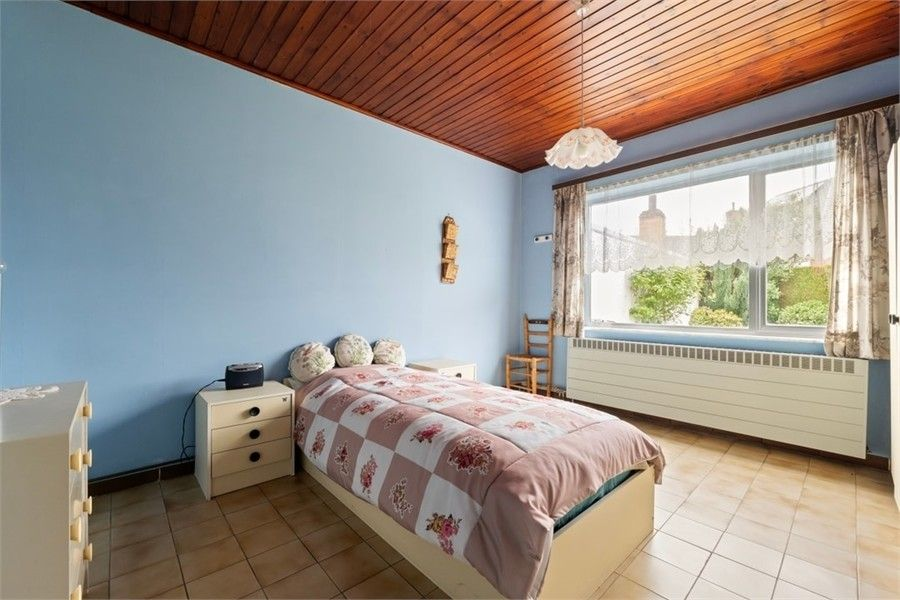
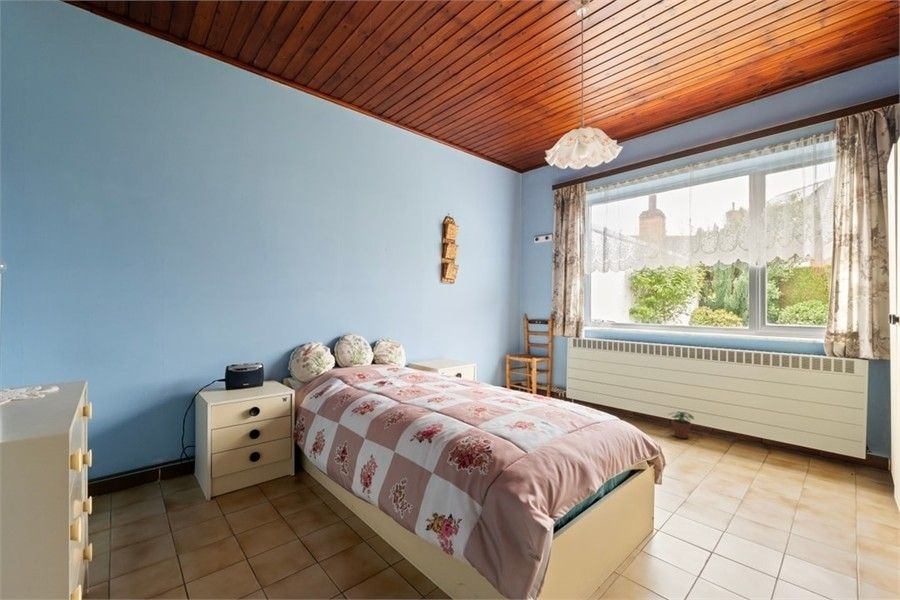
+ potted plant [667,410,695,439]
